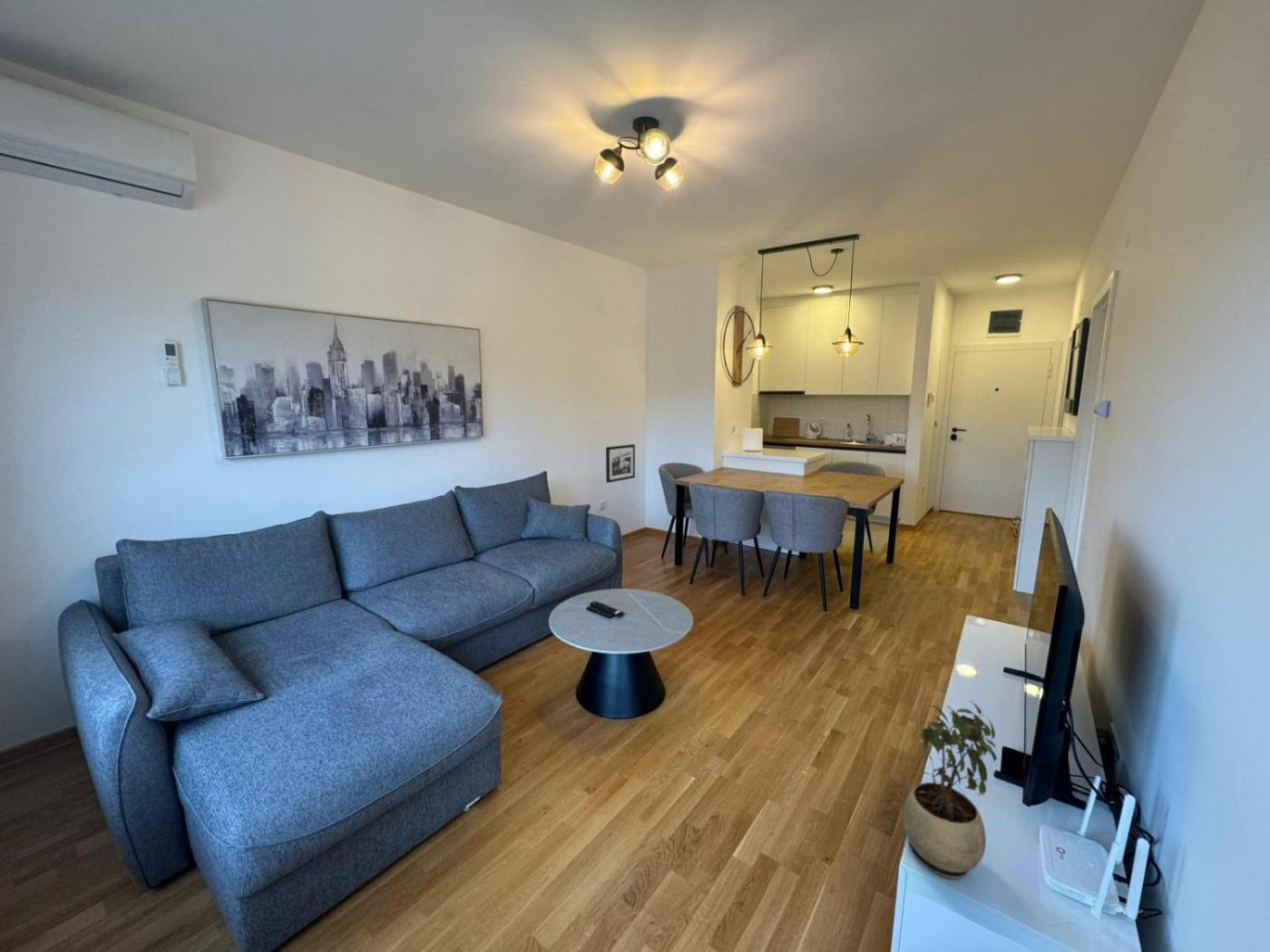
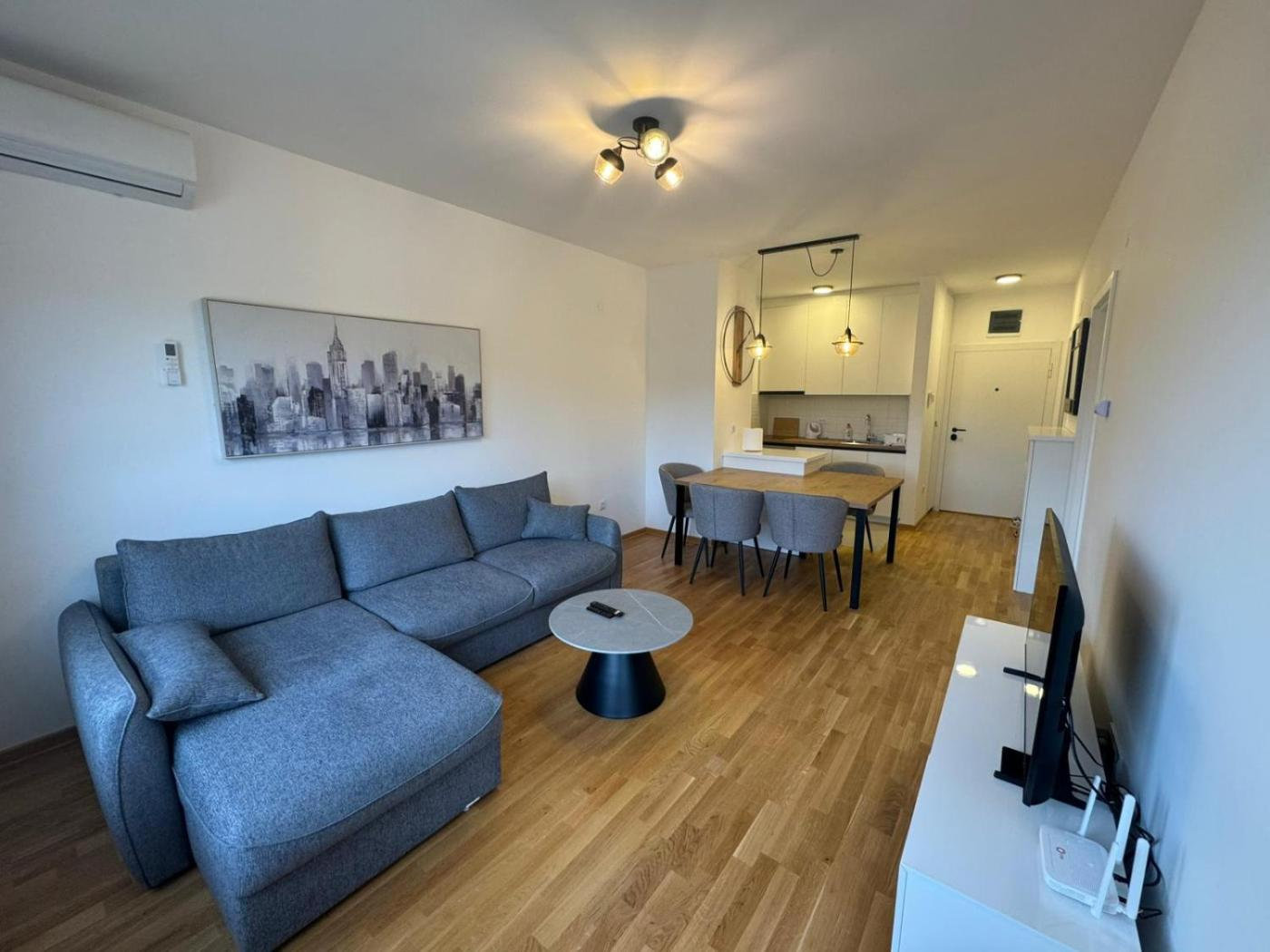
- picture frame [605,443,636,484]
- potted plant [902,699,998,879]
